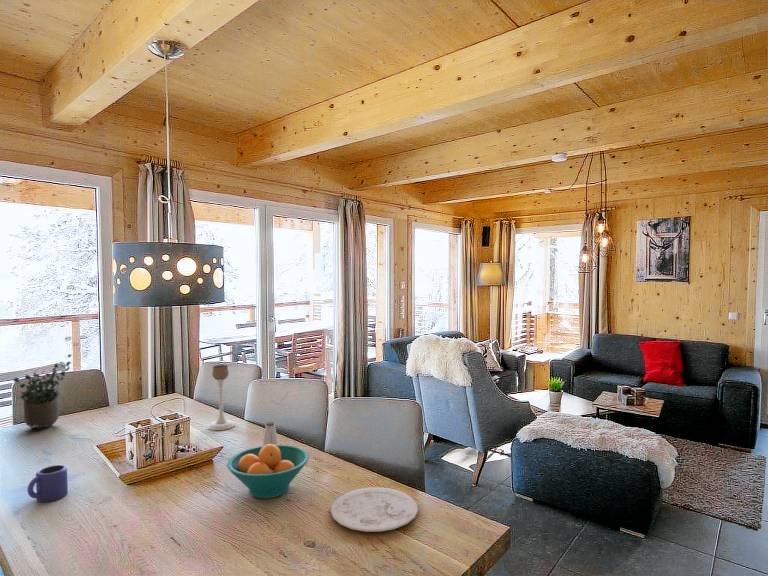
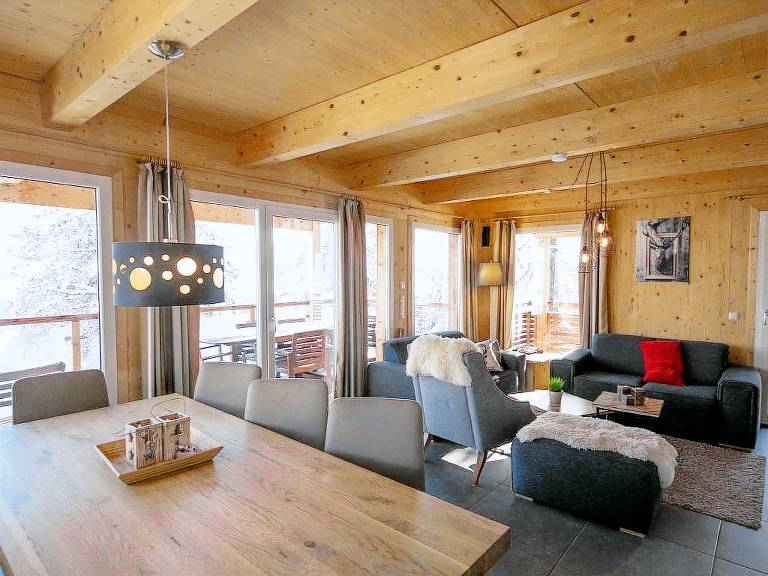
- saltshaker [261,421,280,446]
- candle holder [207,364,235,431]
- mug [27,464,69,503]
- plate [330,486,419,533]
- potted plant [12,353,73,430]
- fruit bowl [226,444,310,499]
